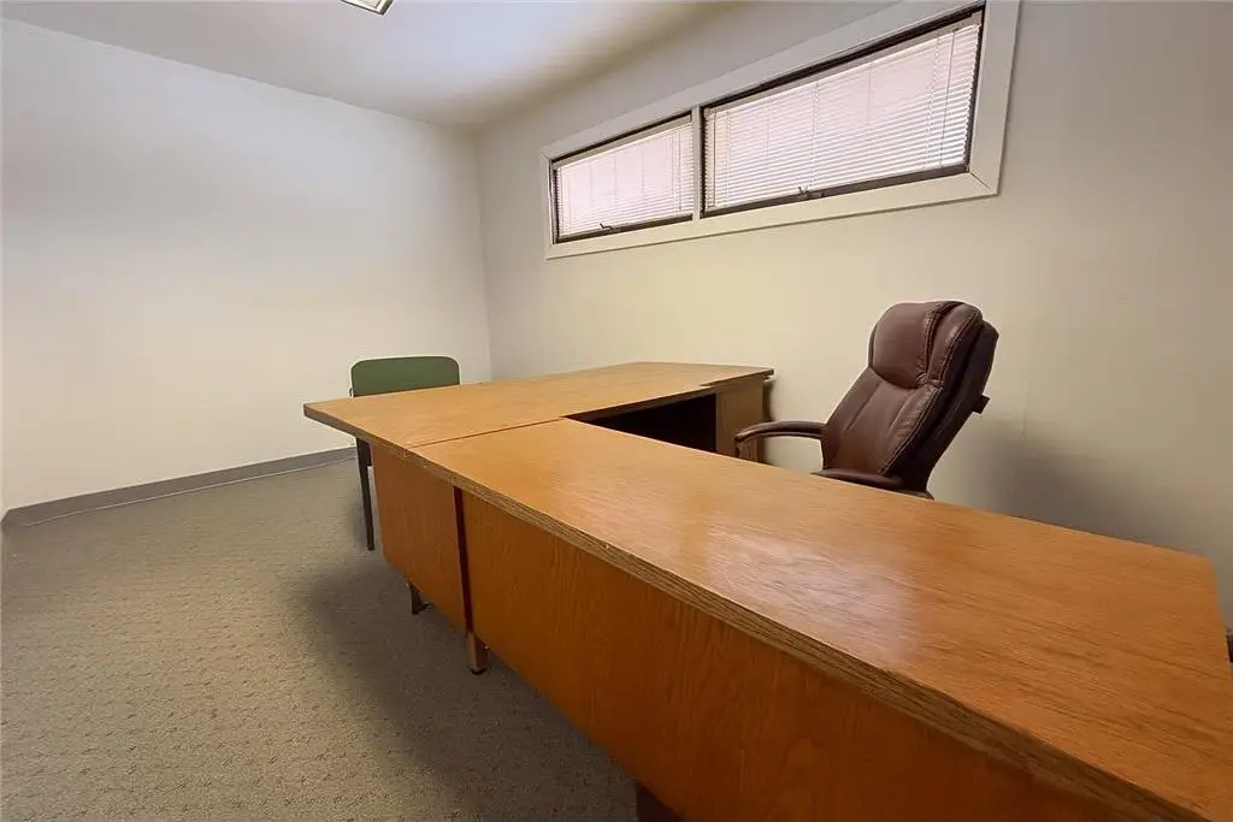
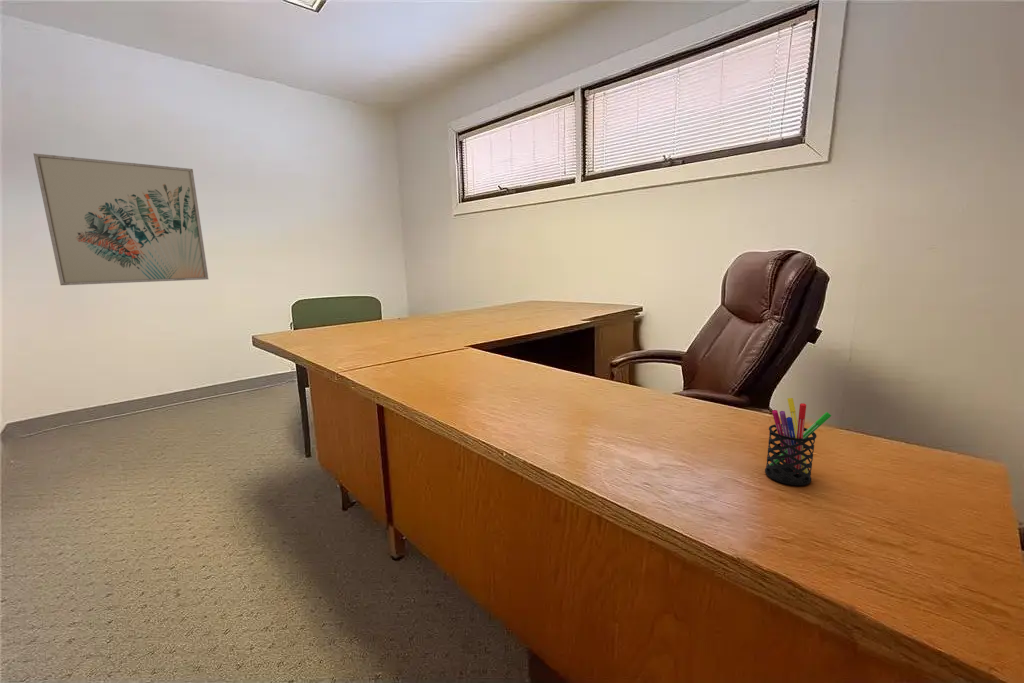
+ wall art [33,152,209,286]
+ pen holder [764,397,832,486]
